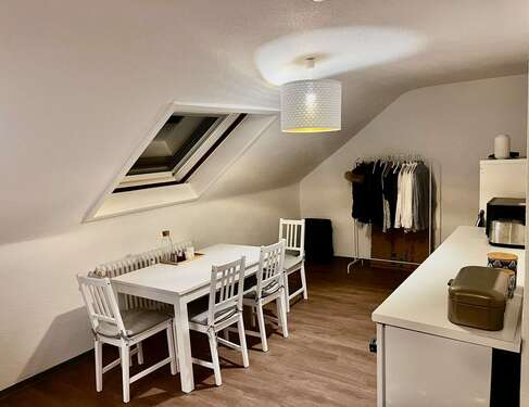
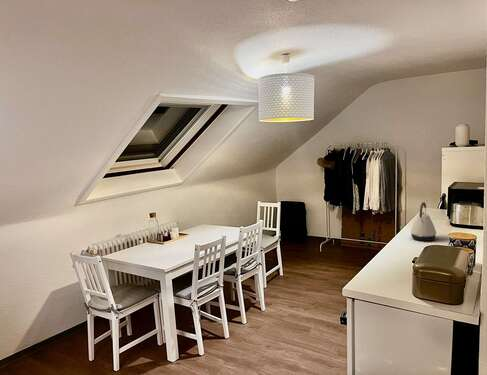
+ kettle [410,201,437,242]
